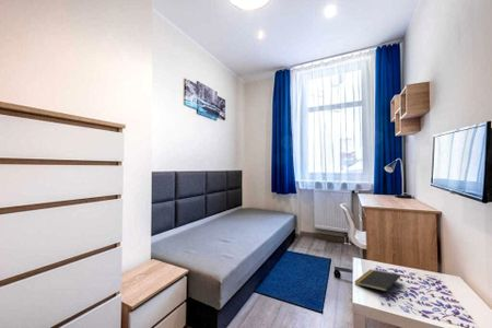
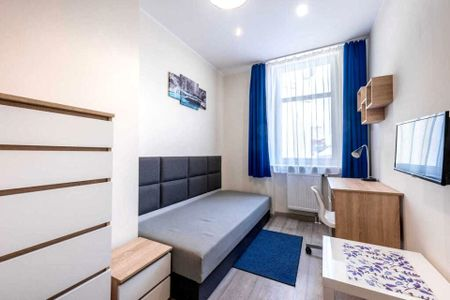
- notepad [353,268,402,293]
